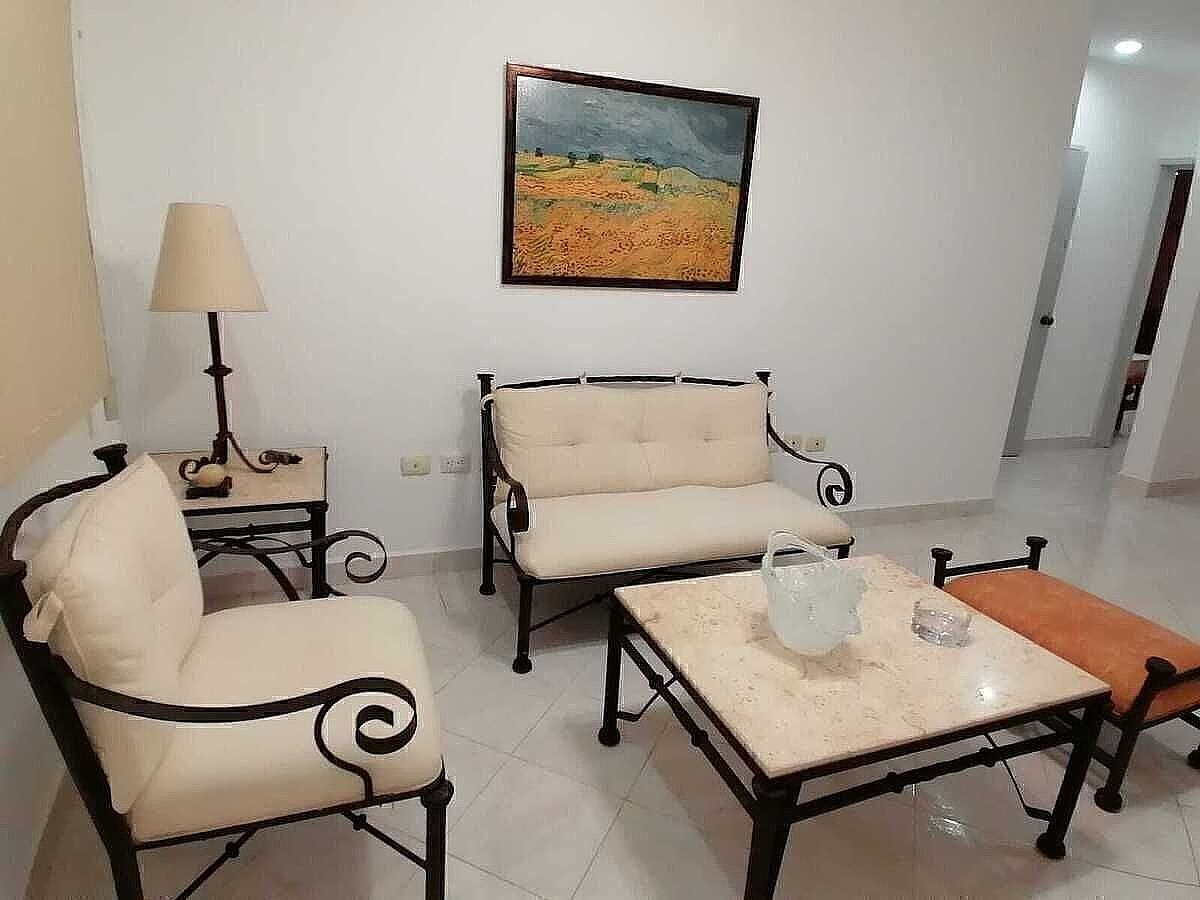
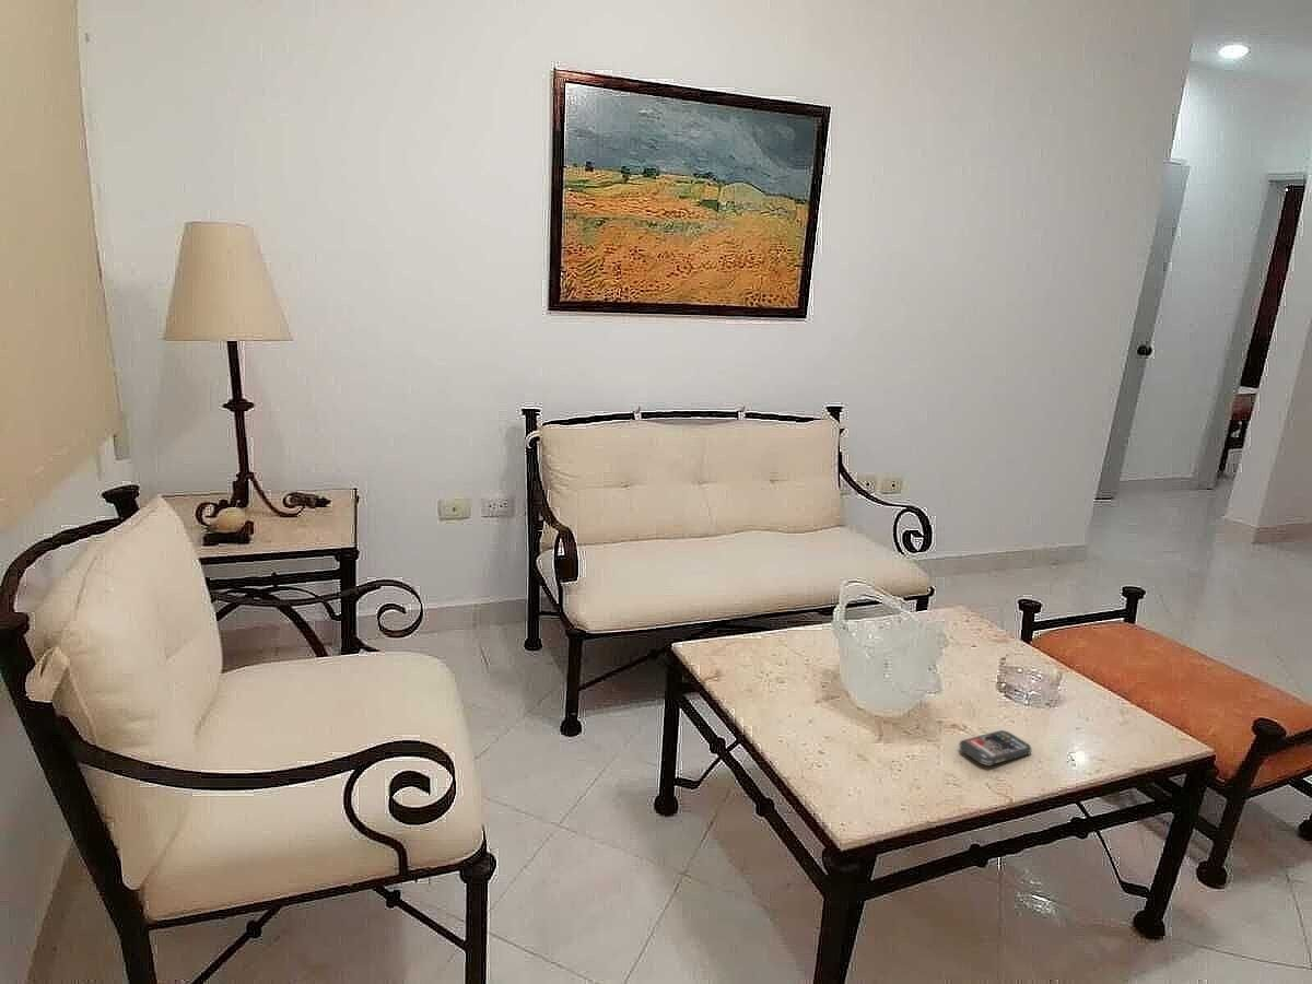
+ smartphone [958,729,1032,766]
